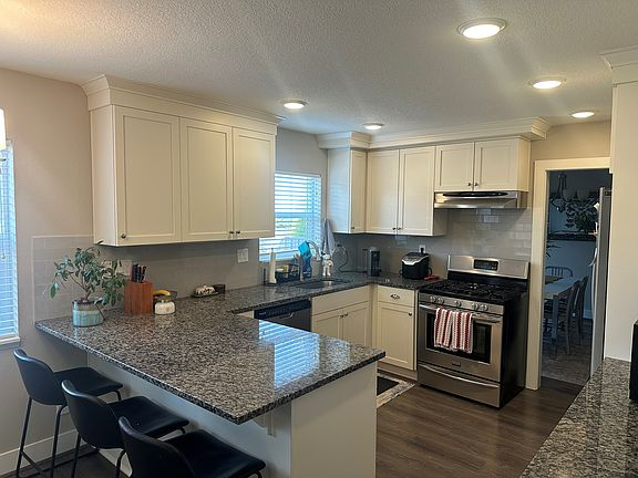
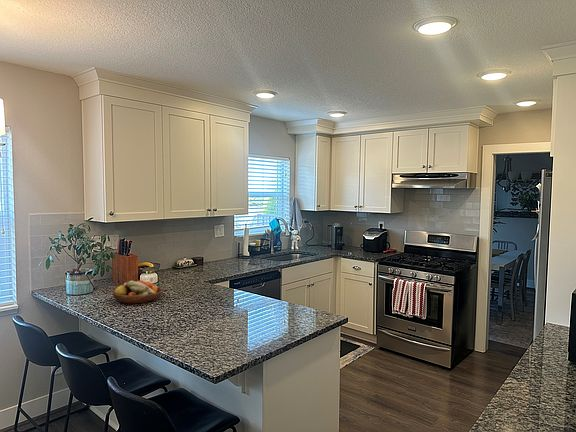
+ fruit bowl [112,279,163,305]
